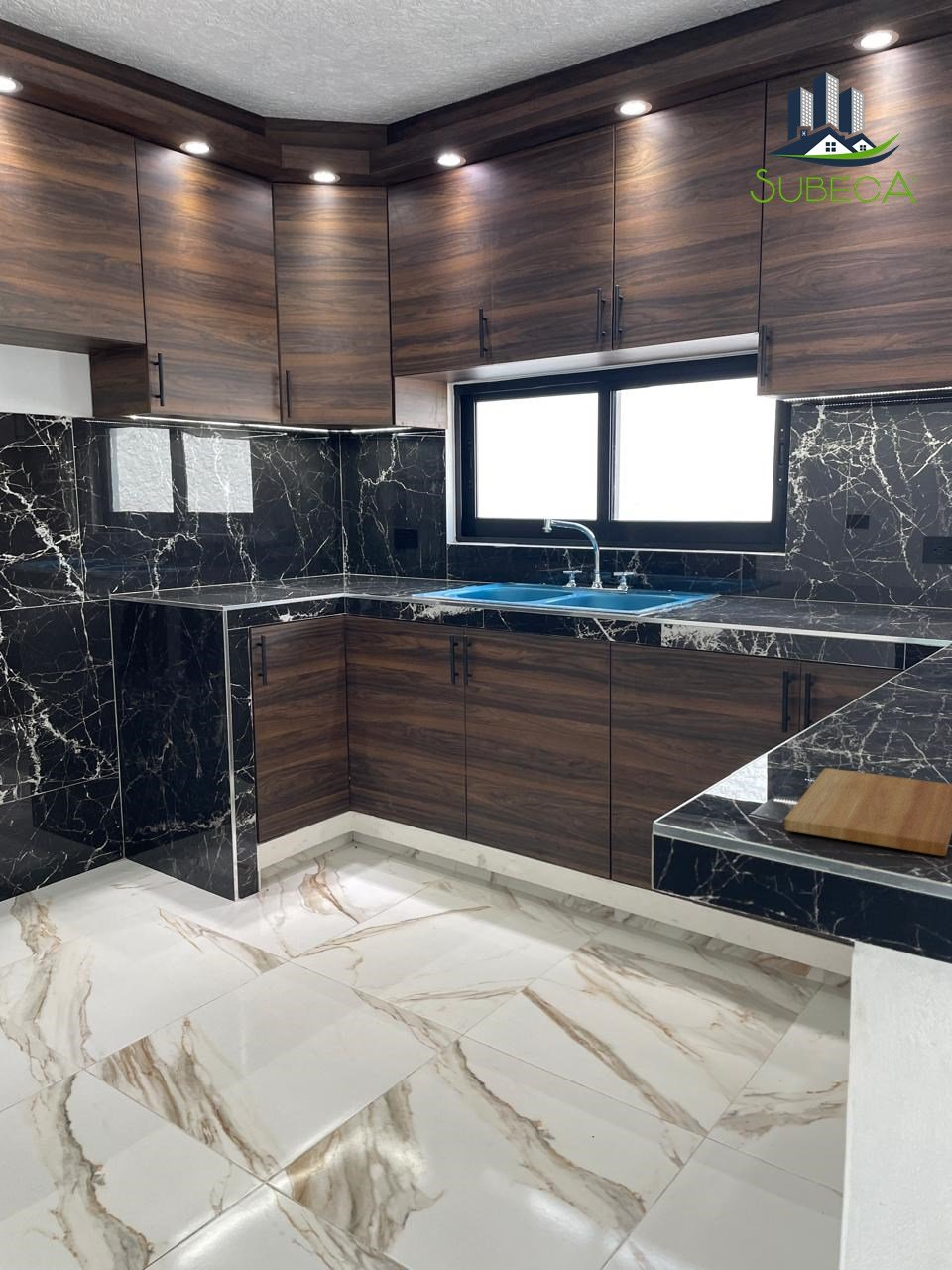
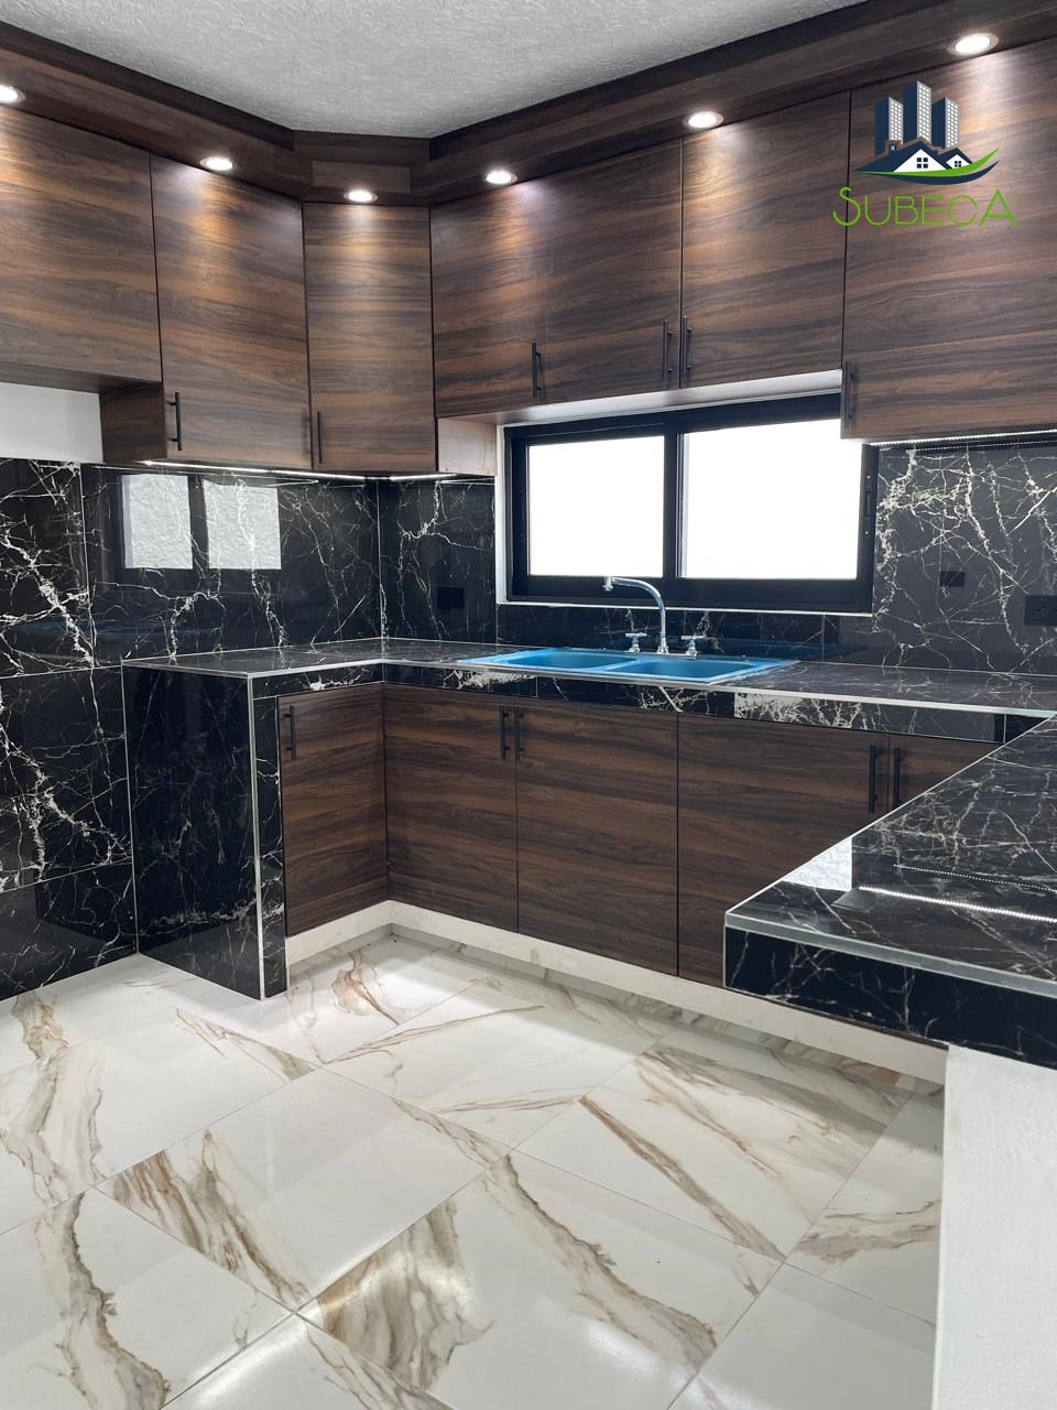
- cutting board [783,767,952,857]
